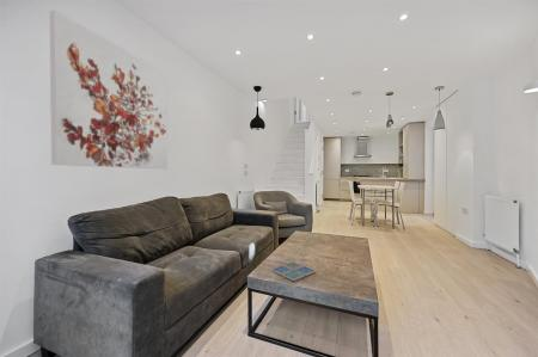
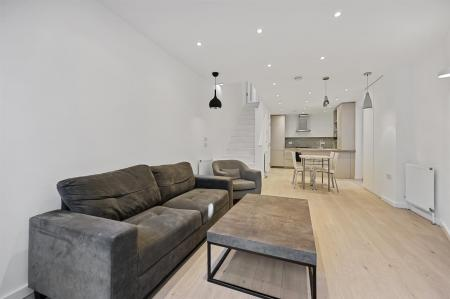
- wall art [49,8,169,170]
- drink coaster [270,260,317,282]
